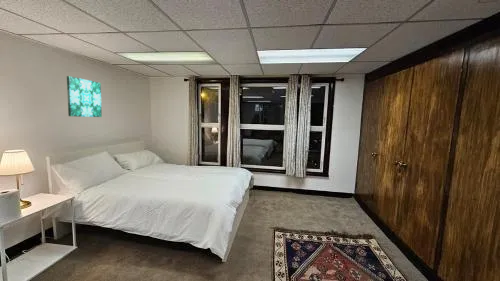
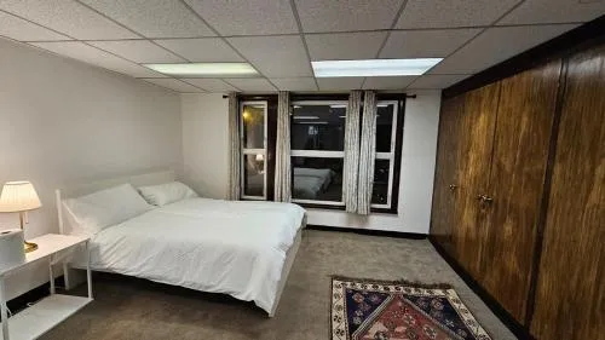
- wall art [66,75,103,118]
